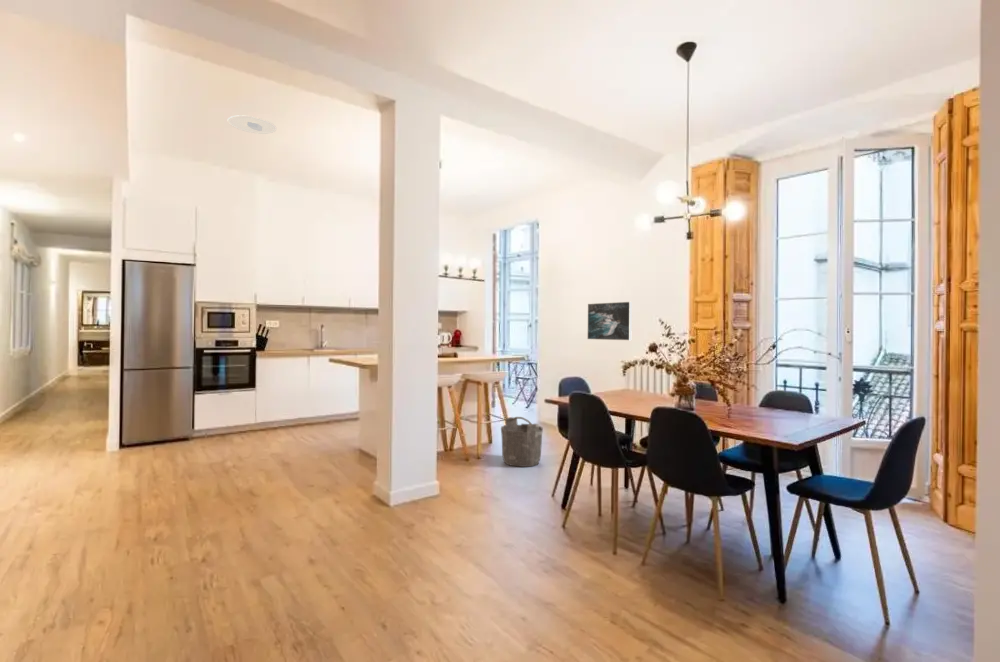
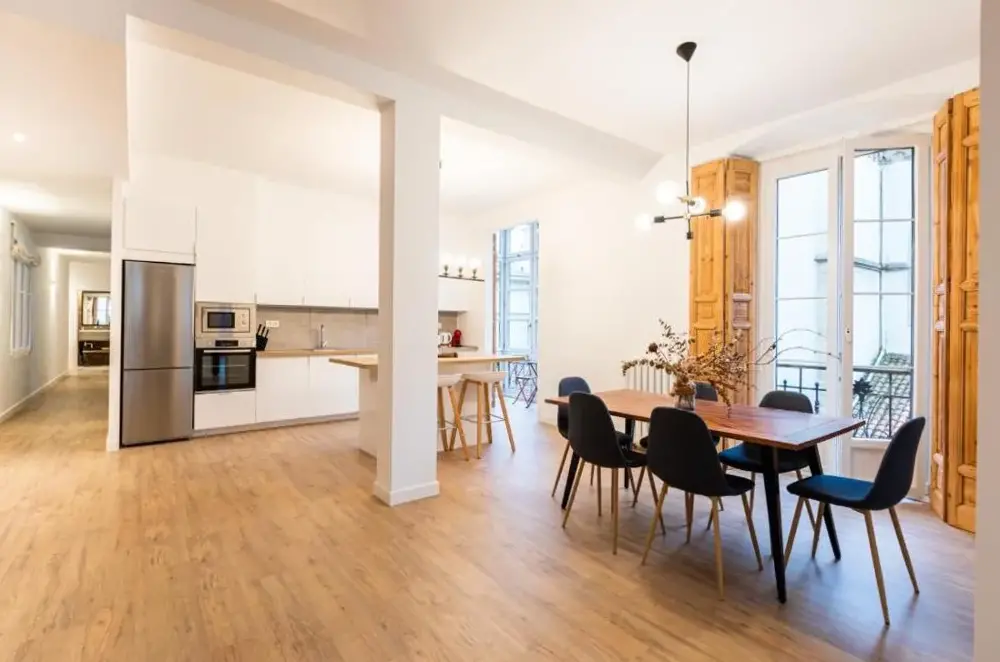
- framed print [586,301,633,341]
- recessed light [227,114,277,135]
- bucket [500,416,544,468]
